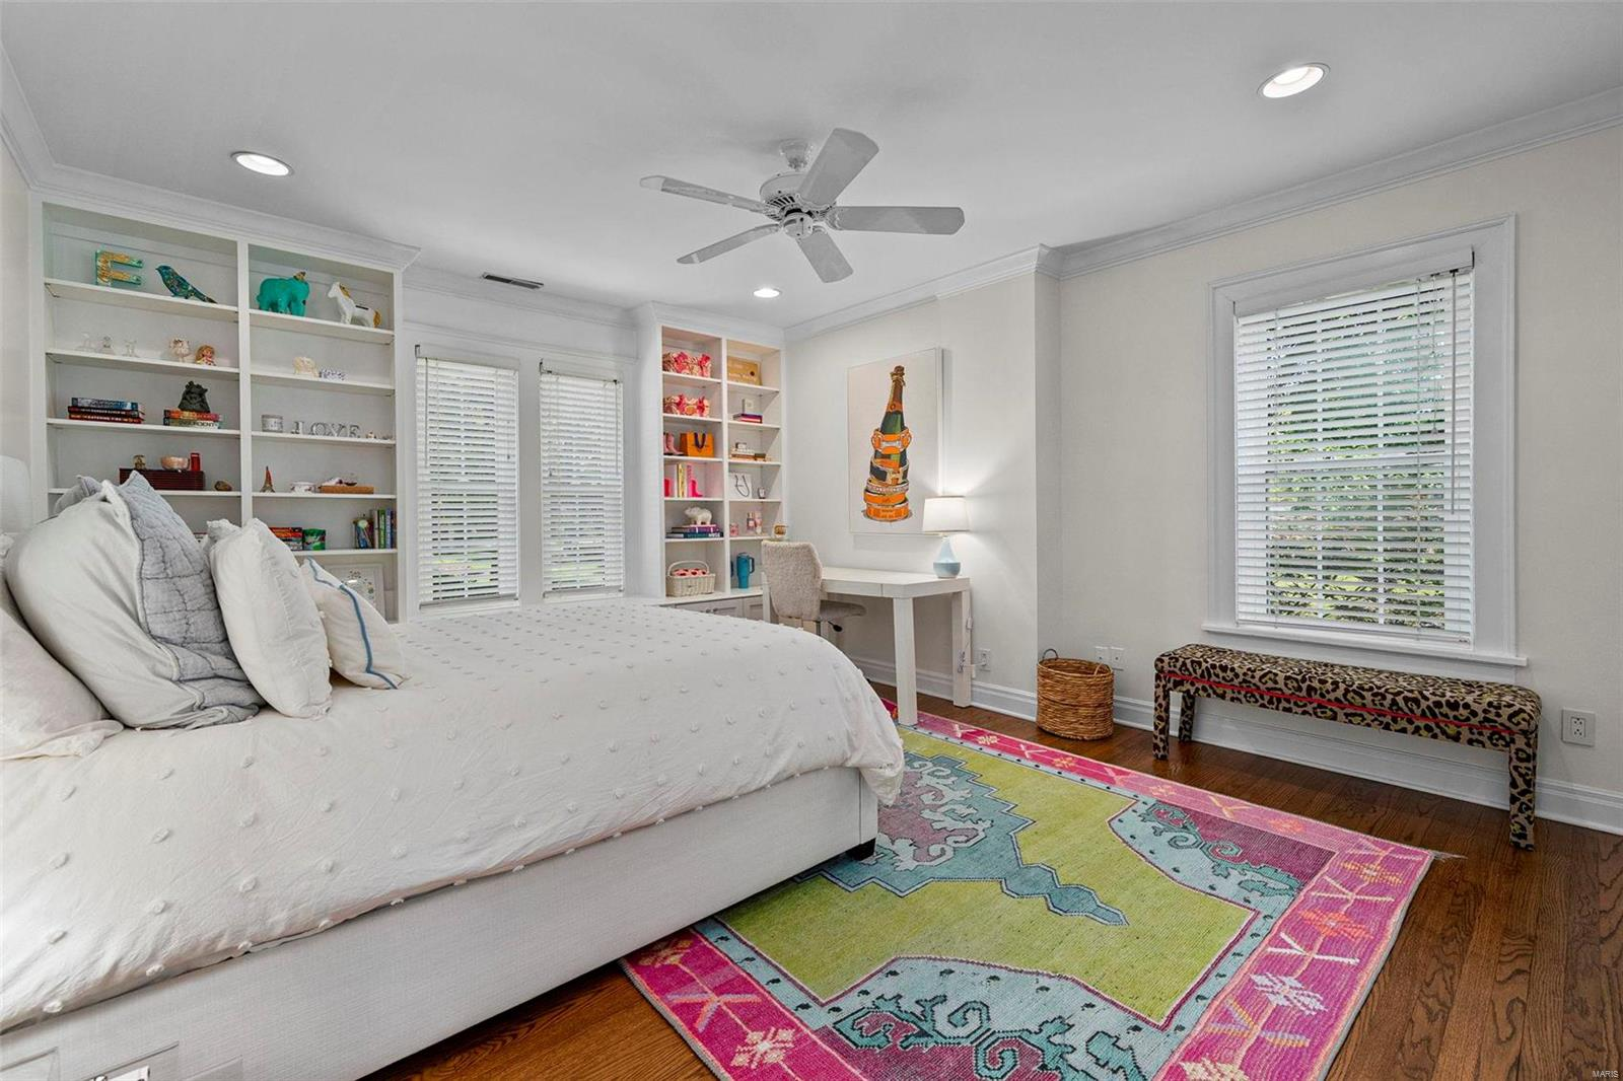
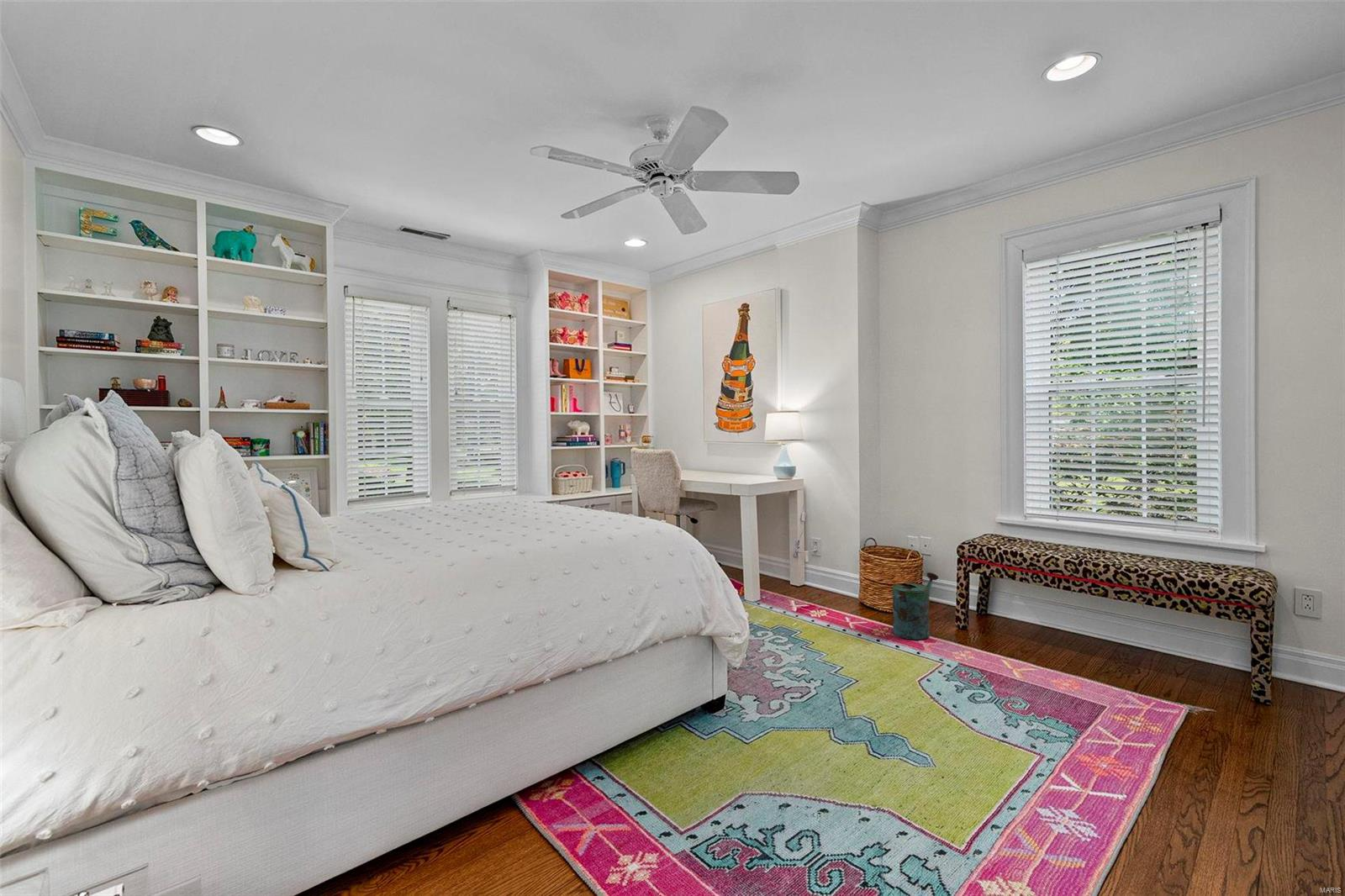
+ watering can [892,572,939,640]
